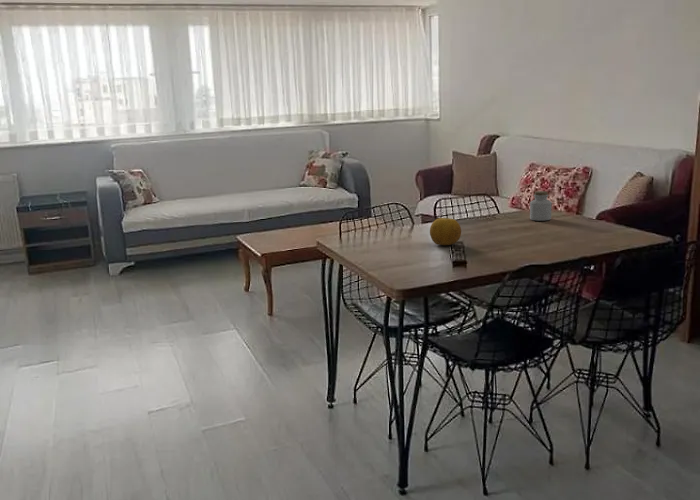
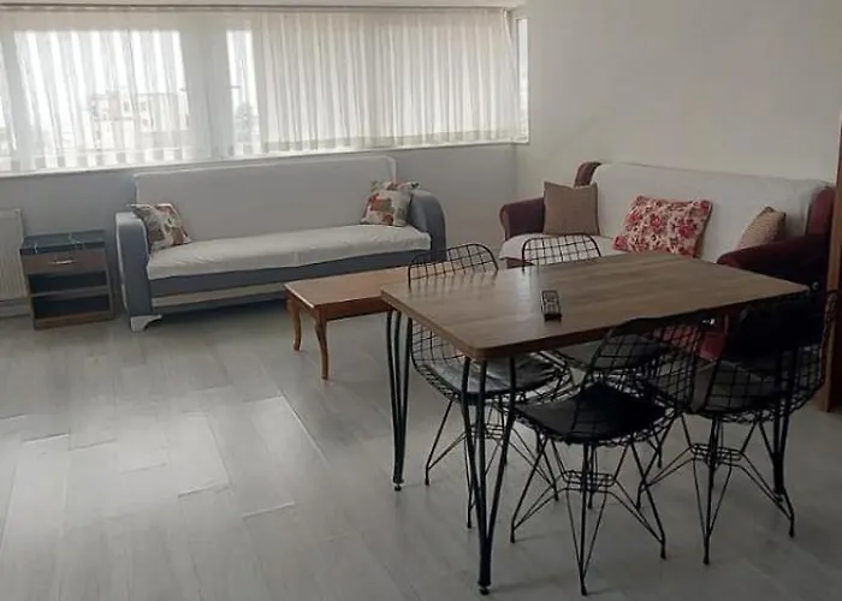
- jar [529,190,553,222]
- fruit [429,217,462,246]
